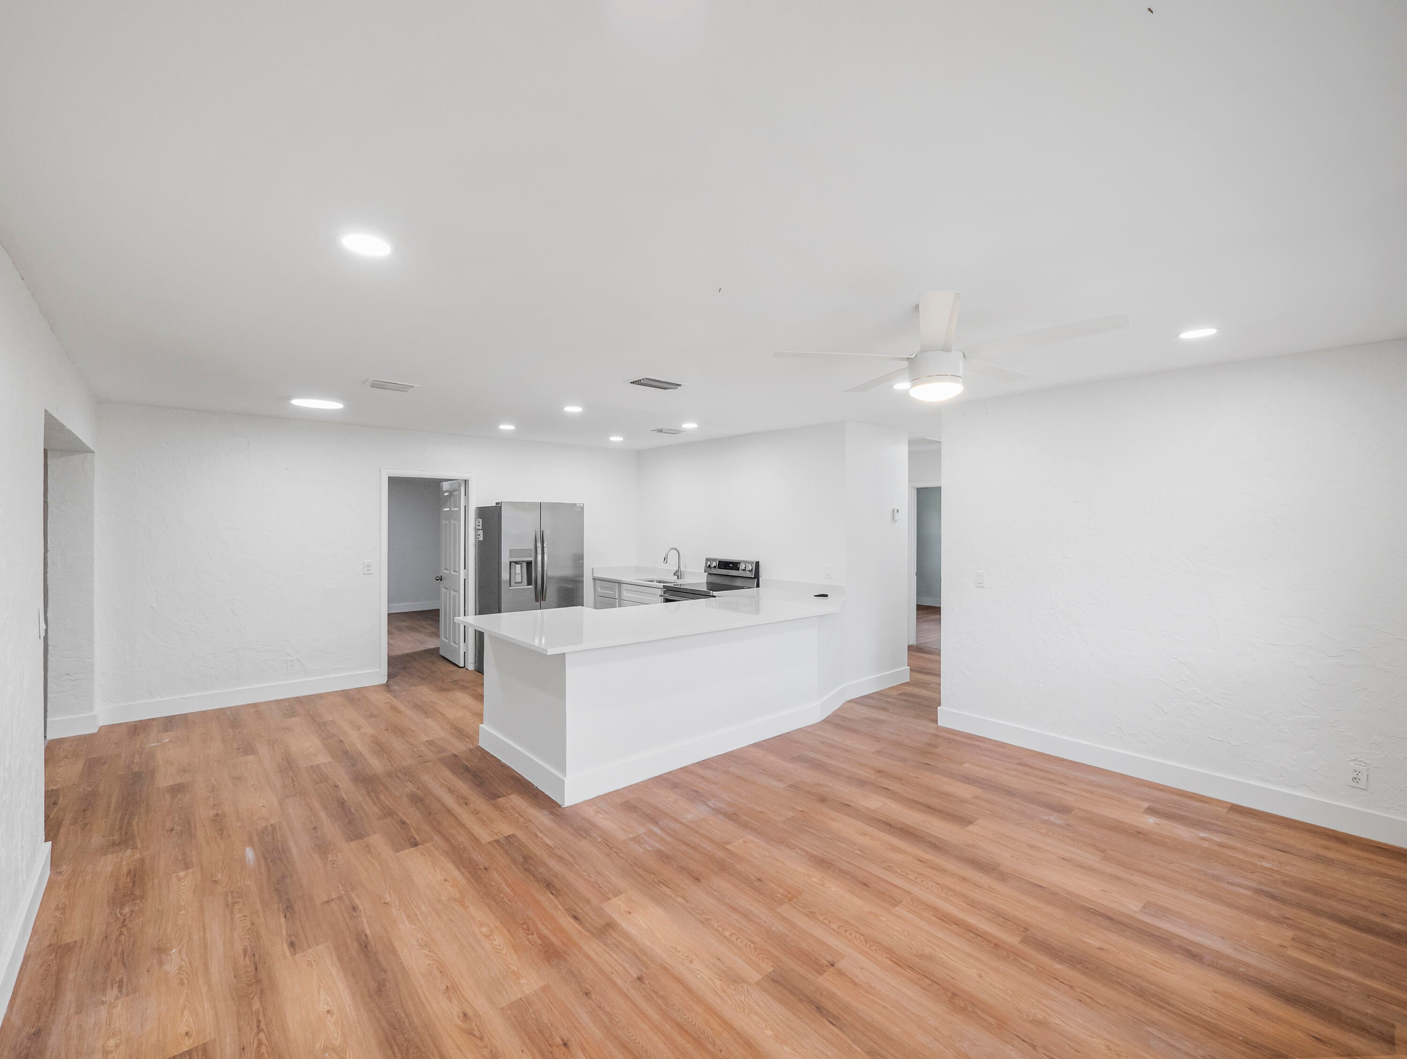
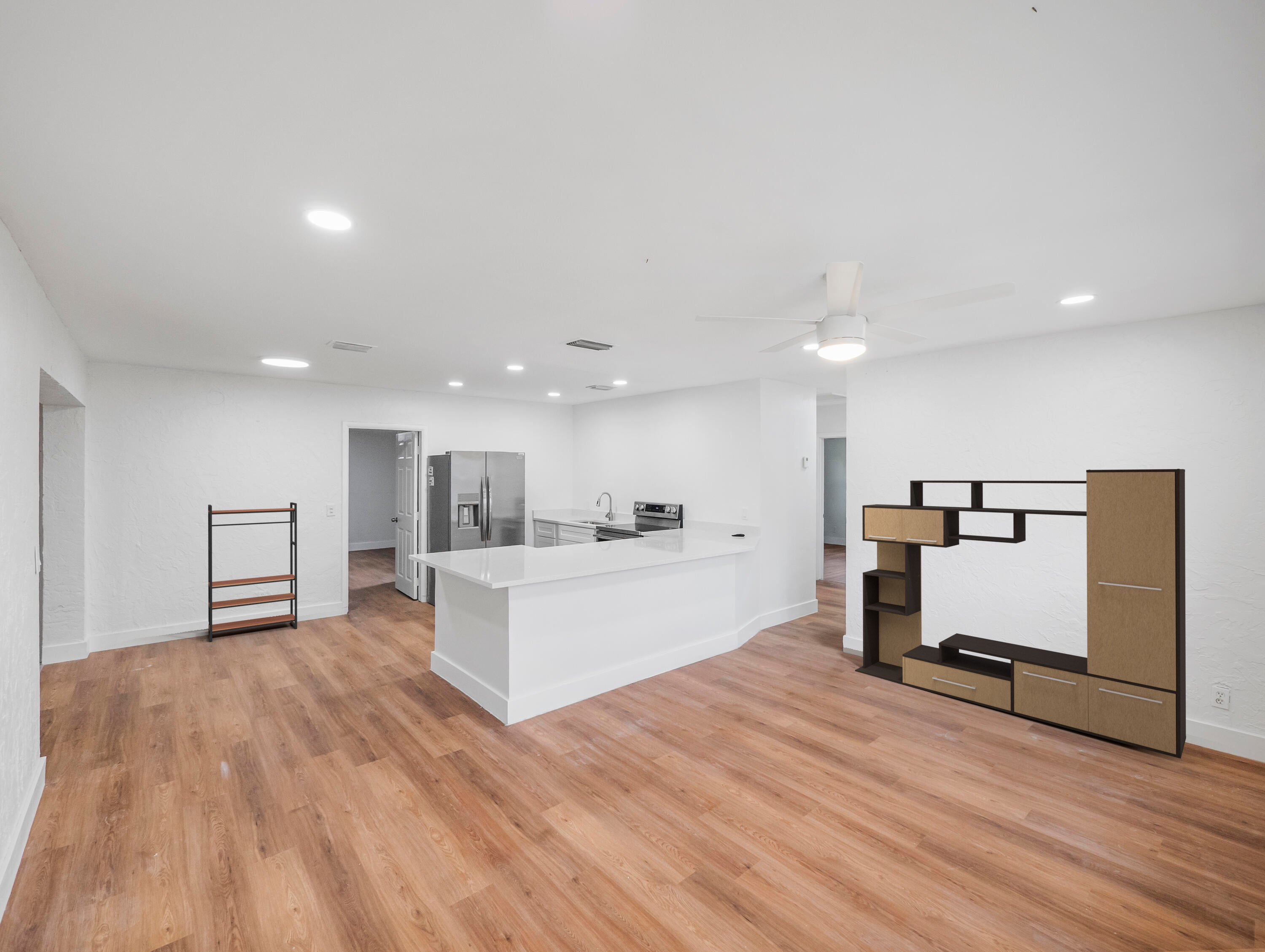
+ bookshelf [208,502,298,642]
+ media console [855,468,1187,759]
